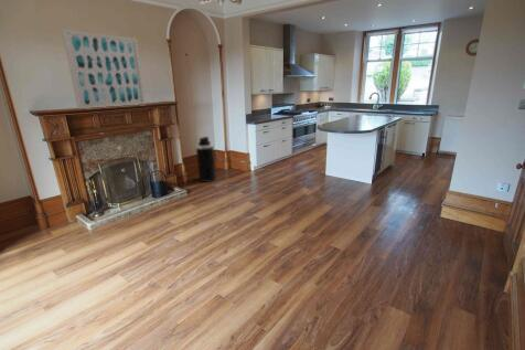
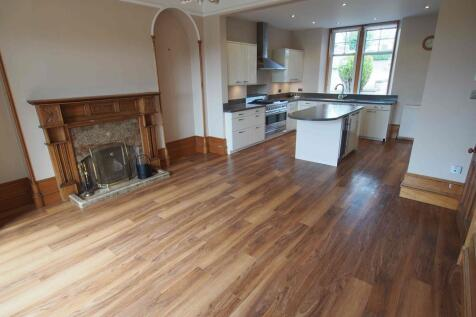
- wall art [61,29,147,109]
- trash can [195,136,217,183]
